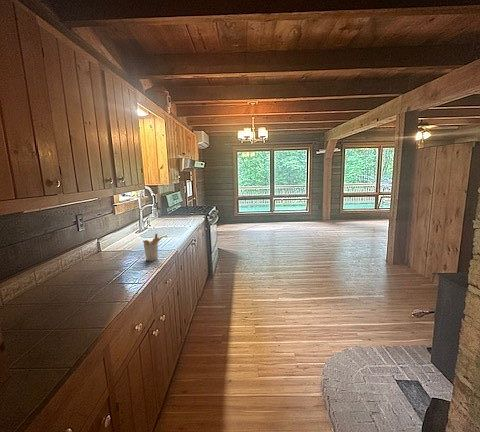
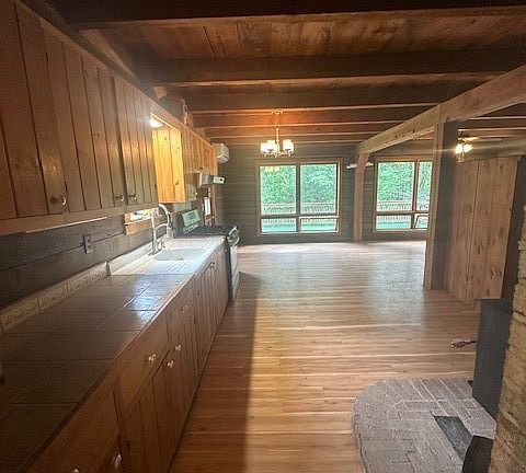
- utensil holder [142,233,163,262]
